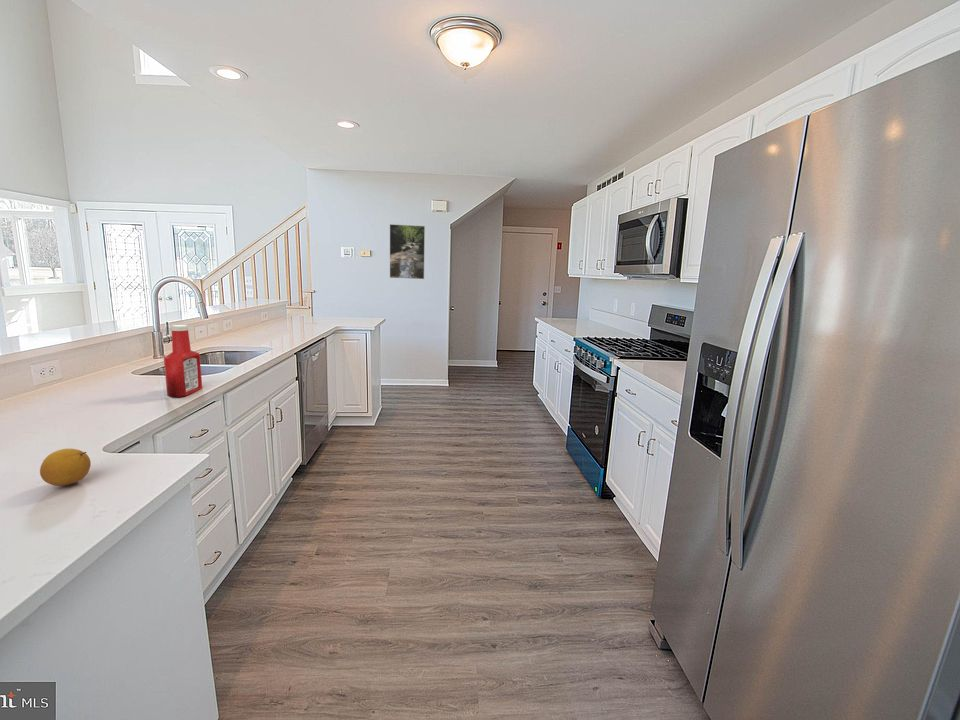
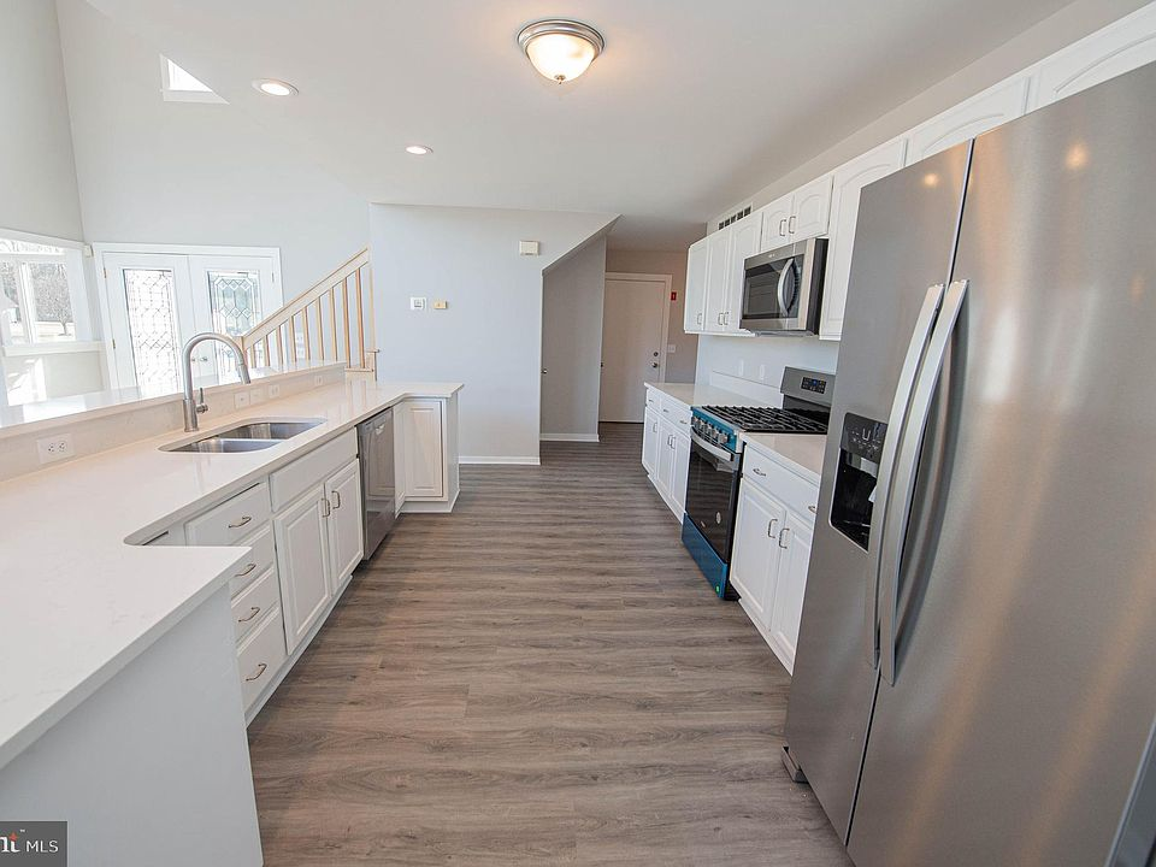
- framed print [389,223,426,280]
- soap bottle [163,324,203,398]
- fruit [39,447,92,487]
